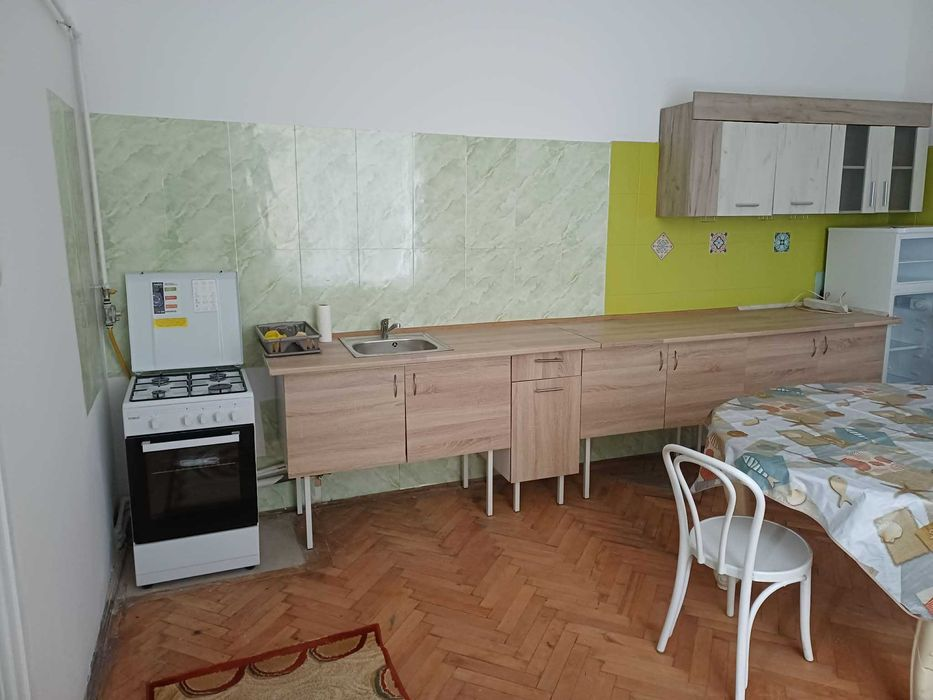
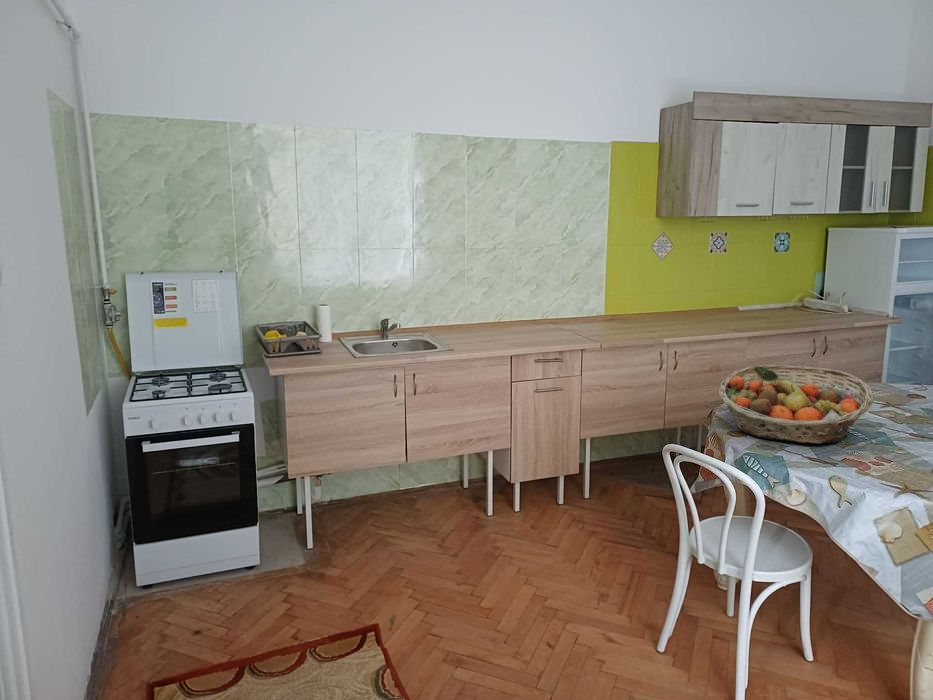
+ fruit basket [717,364,874,445]
